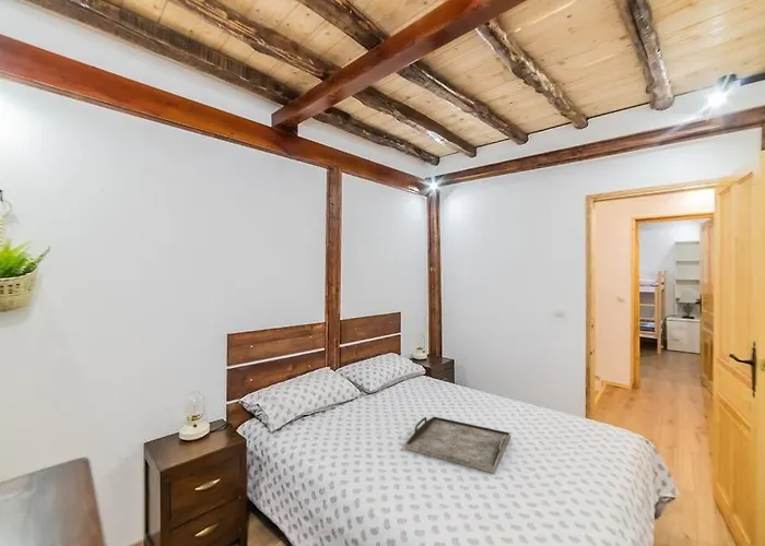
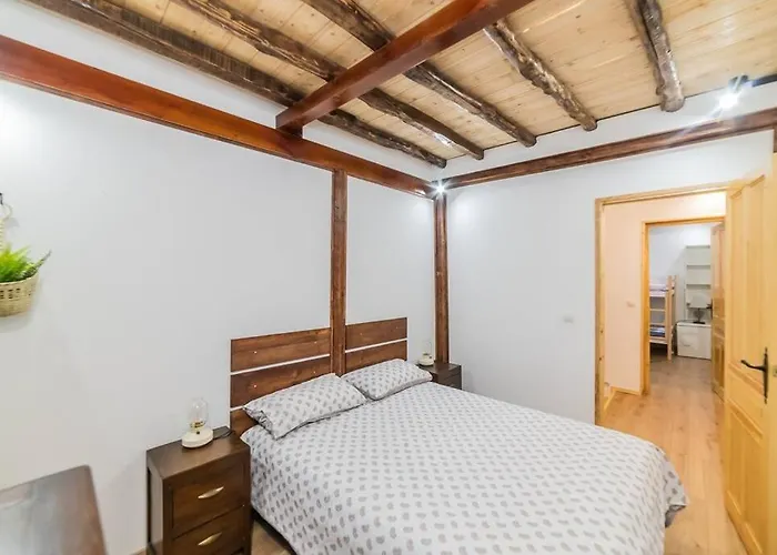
- serving tray [404,415,511,475]
